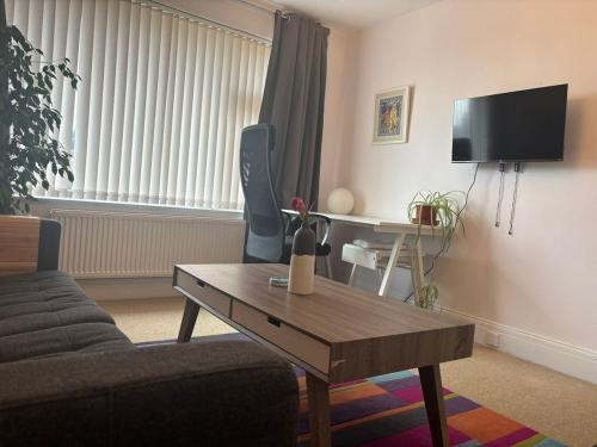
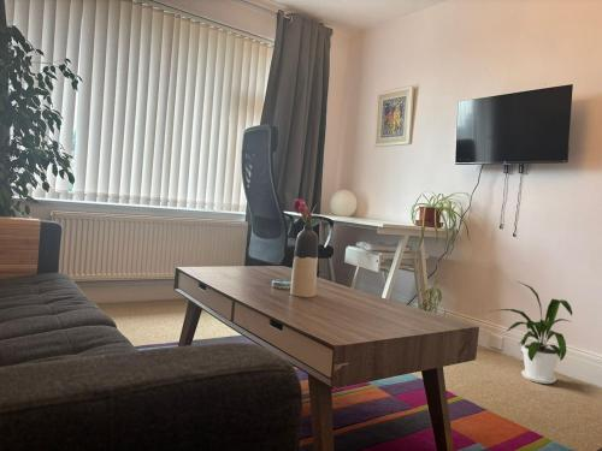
+ house plant [490,280,573,385]
